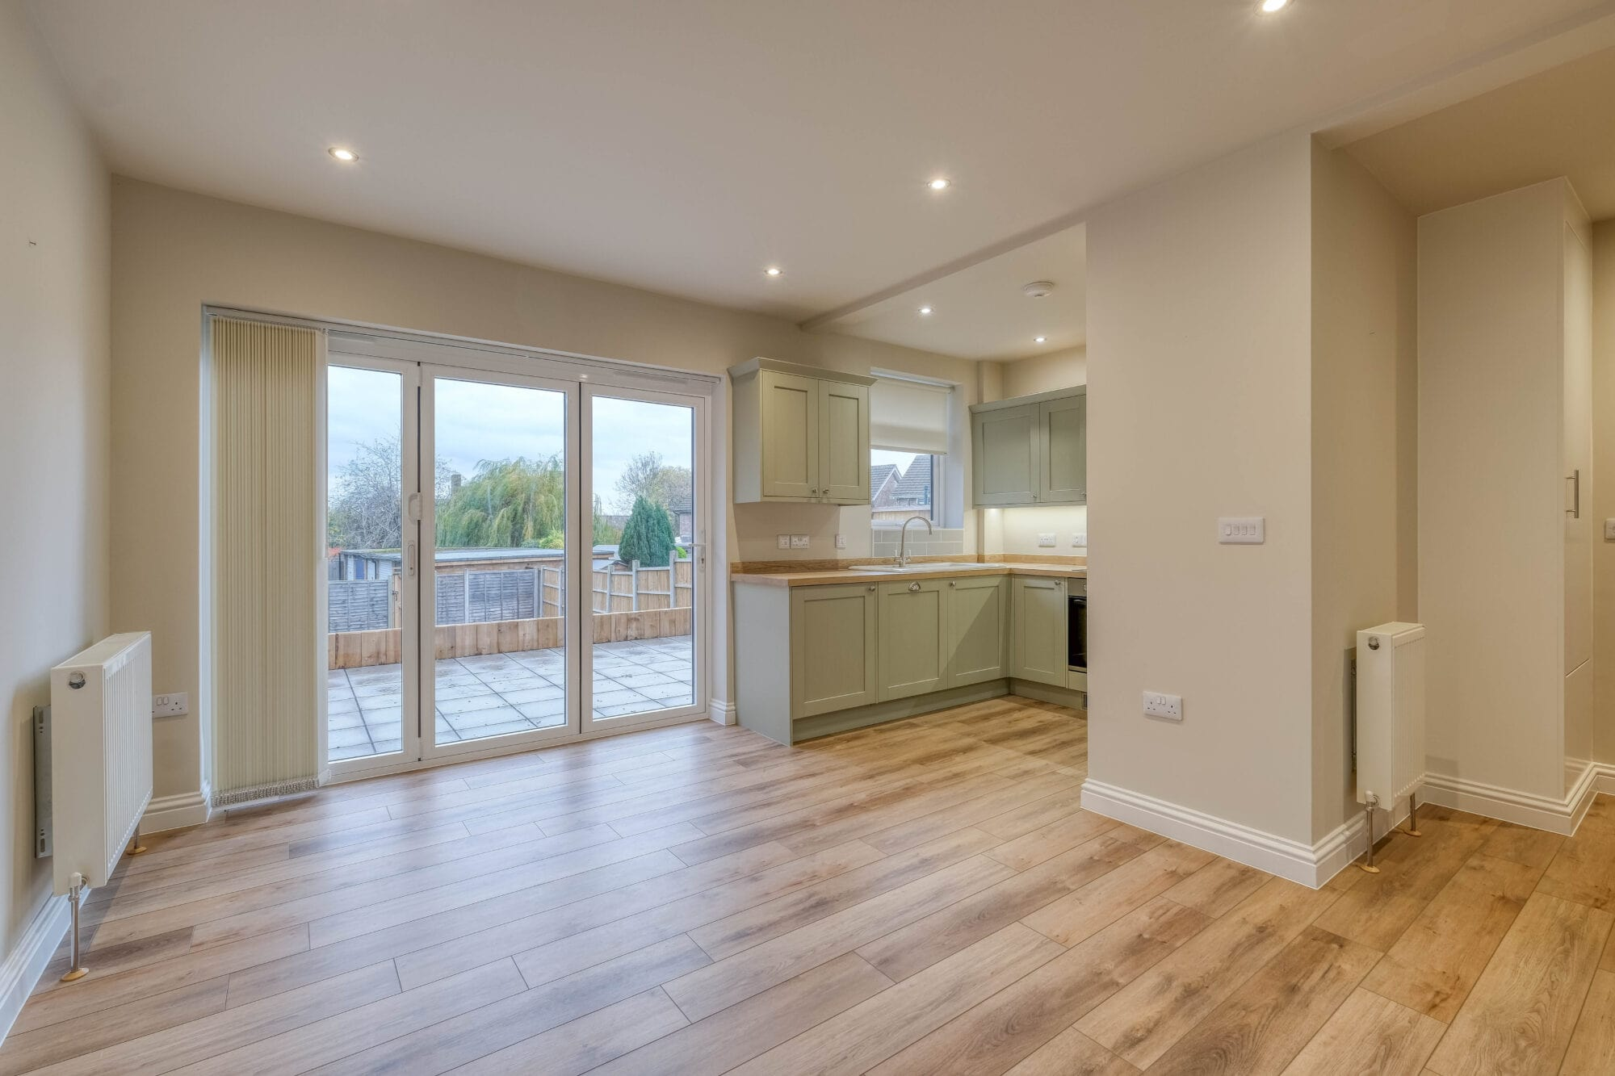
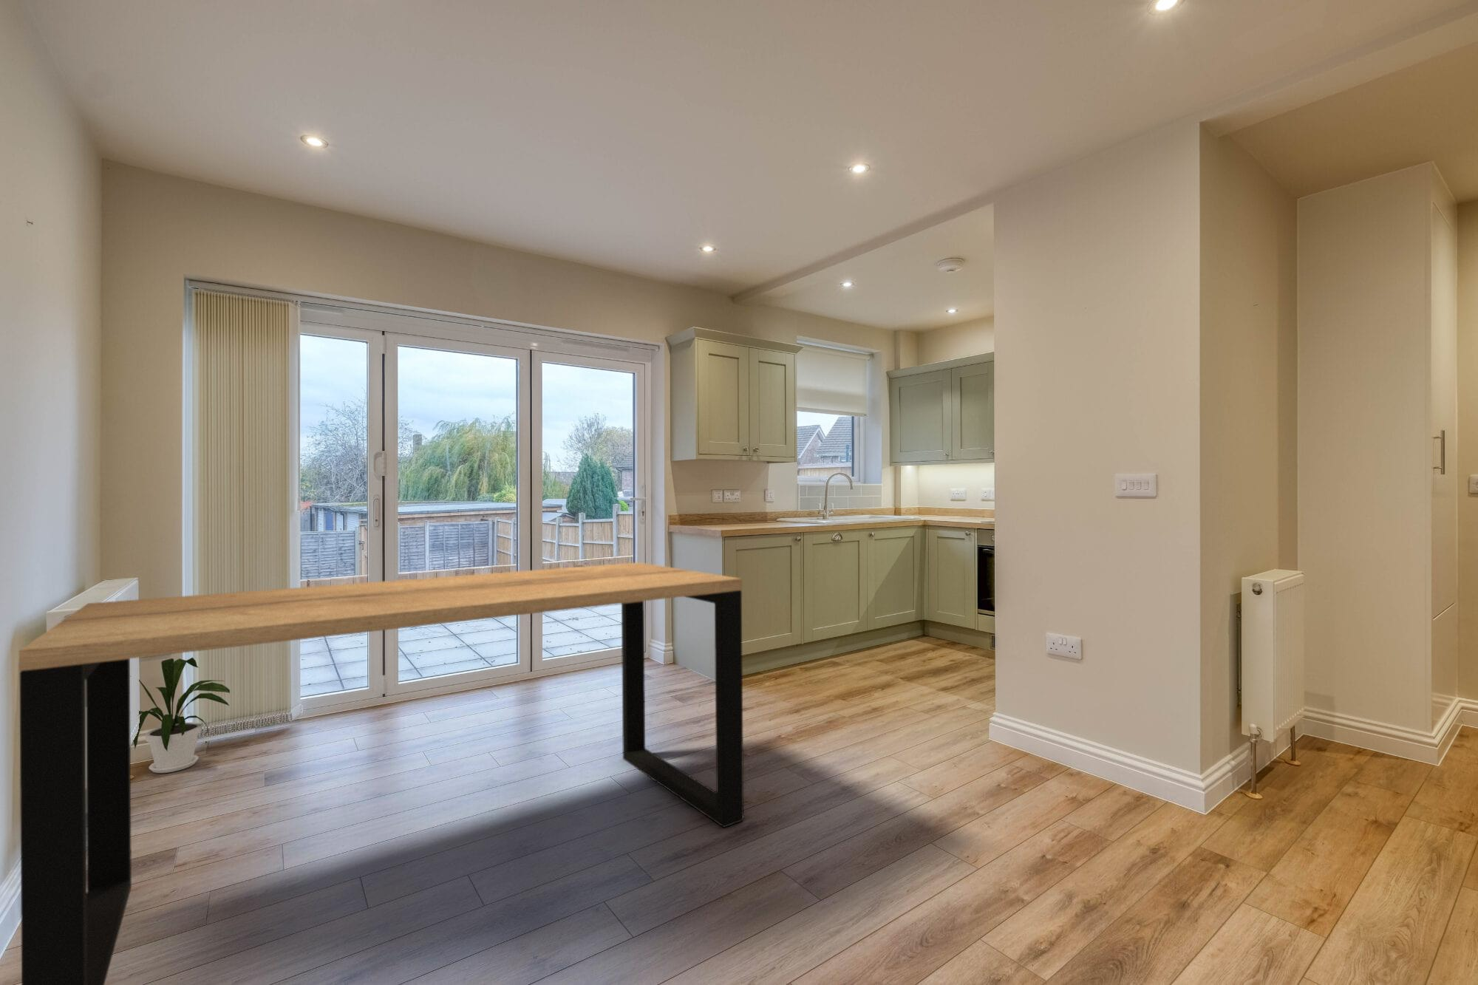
+ house plant [132,657,231,774]
+ dining table [19,562,744,985]
